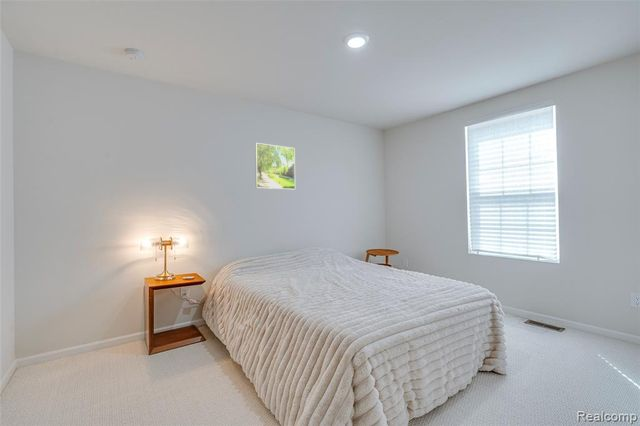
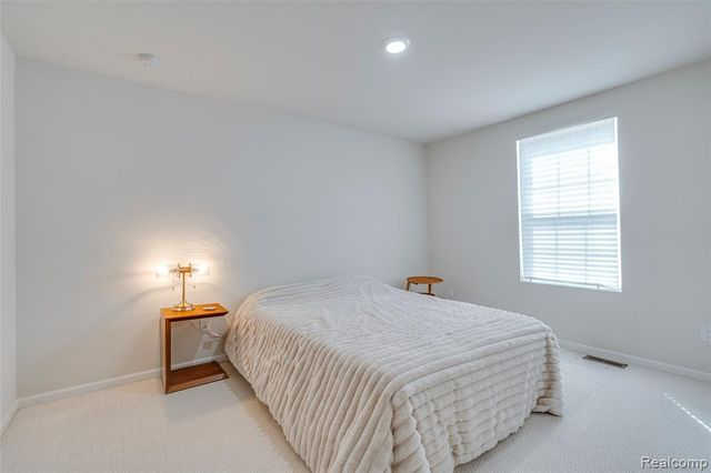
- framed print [254,142,296,190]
